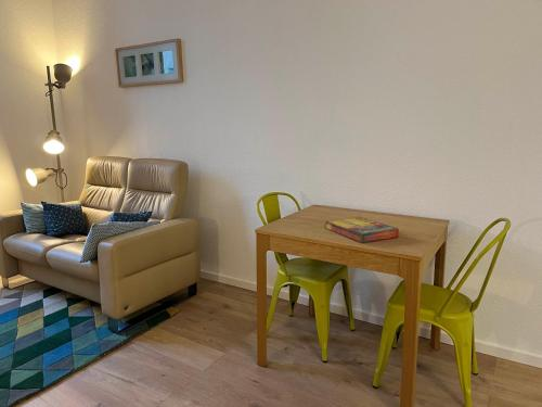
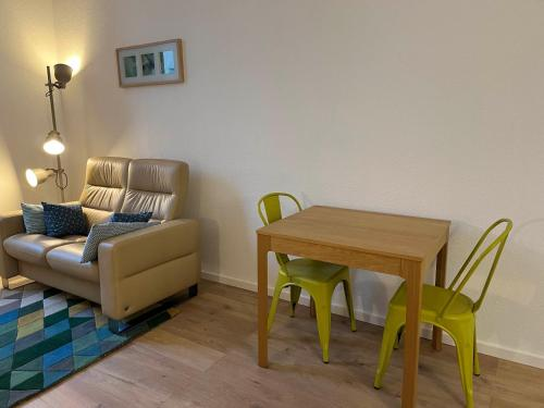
- game compilation box [324,216,400,244]
